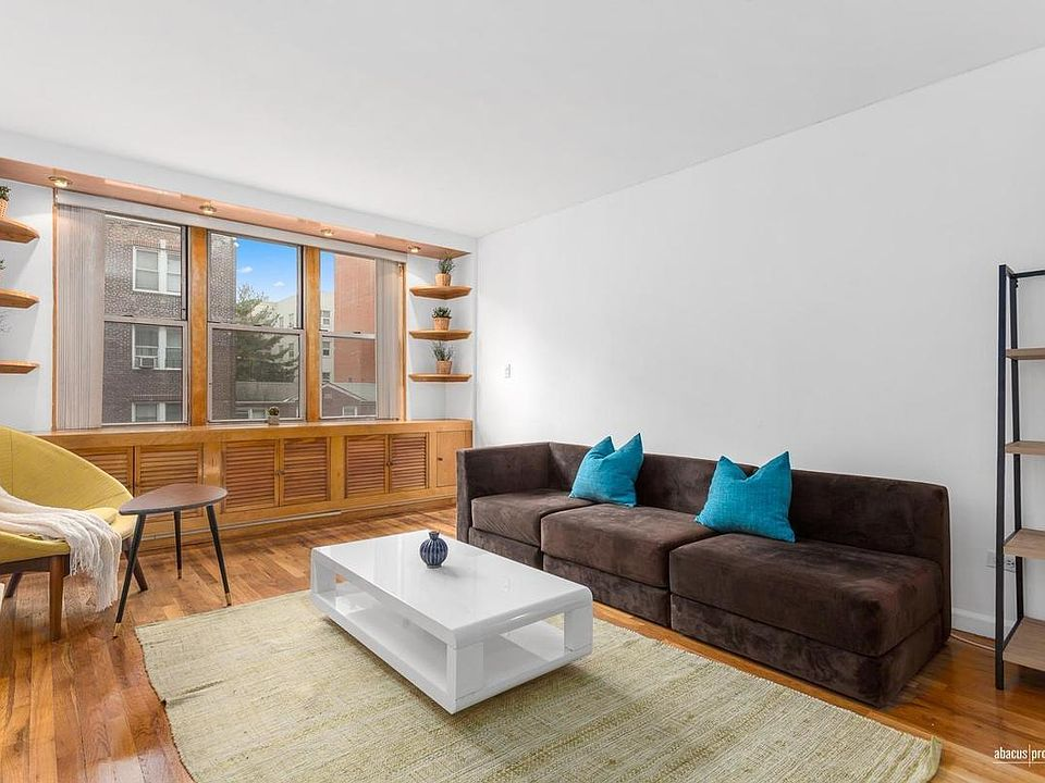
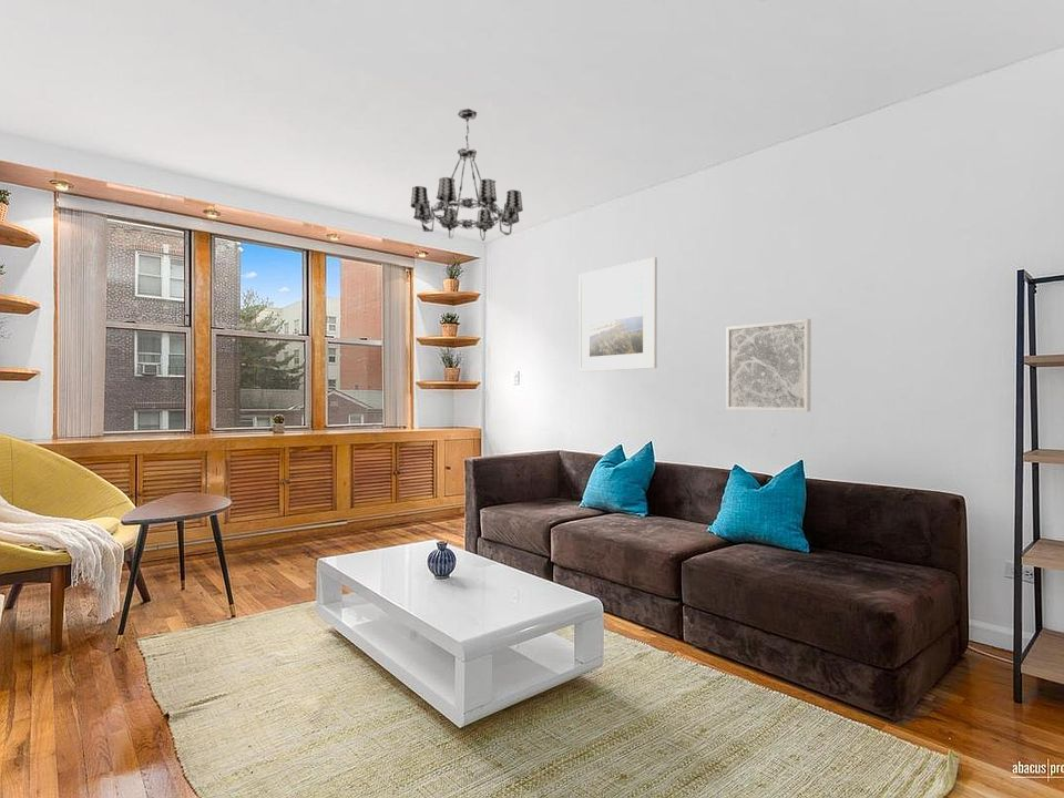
+ wall art [725,318,812,412]
+ chandelier [409,108,524,242]
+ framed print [577,256,658,372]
